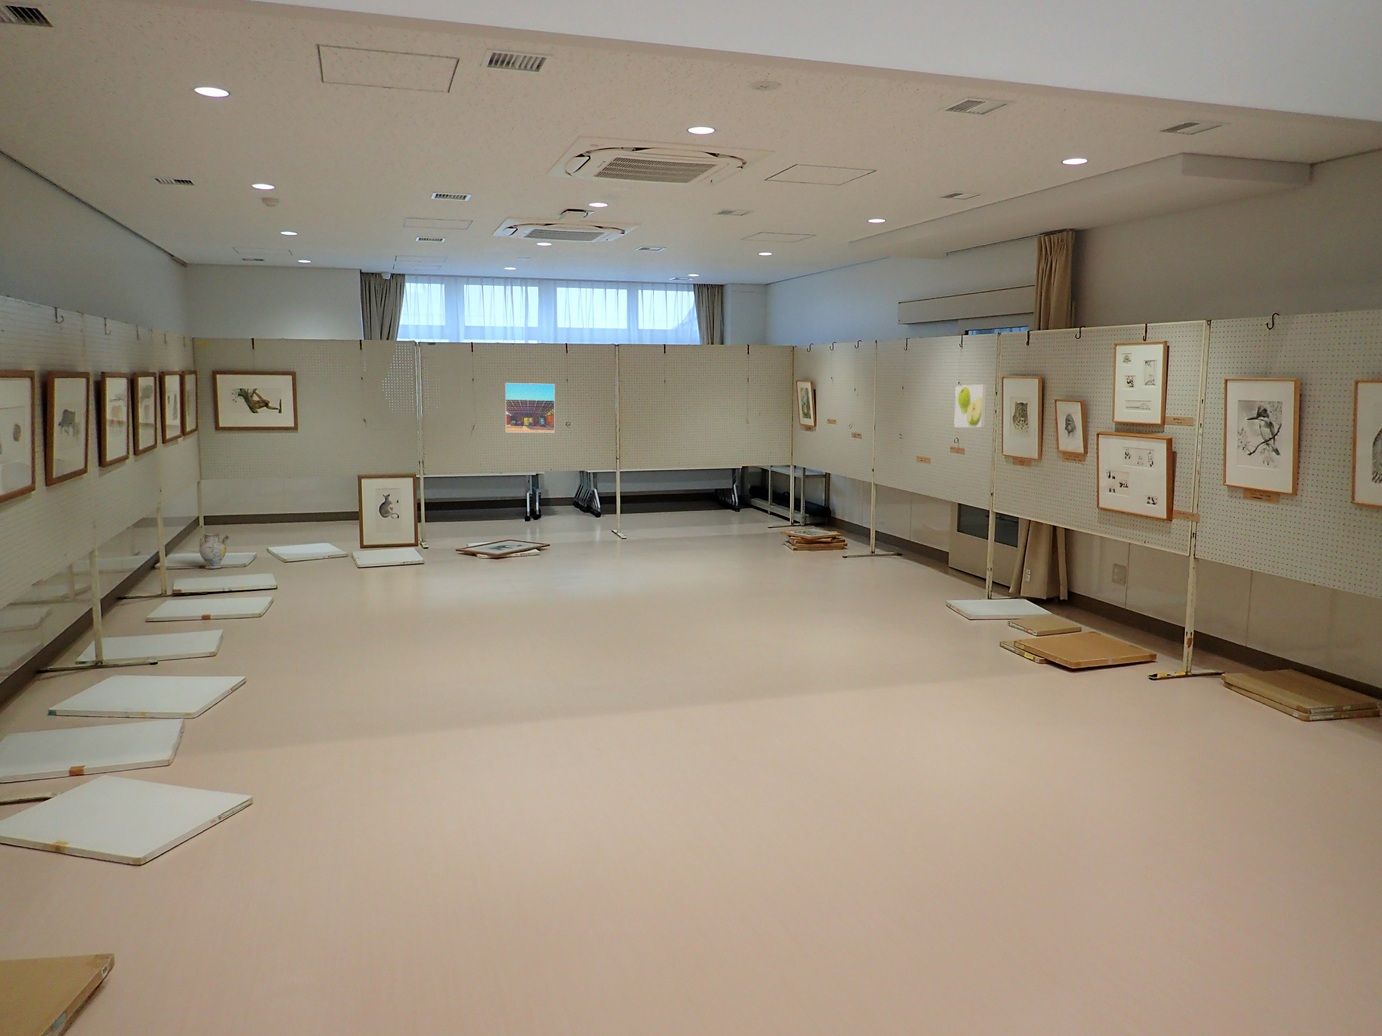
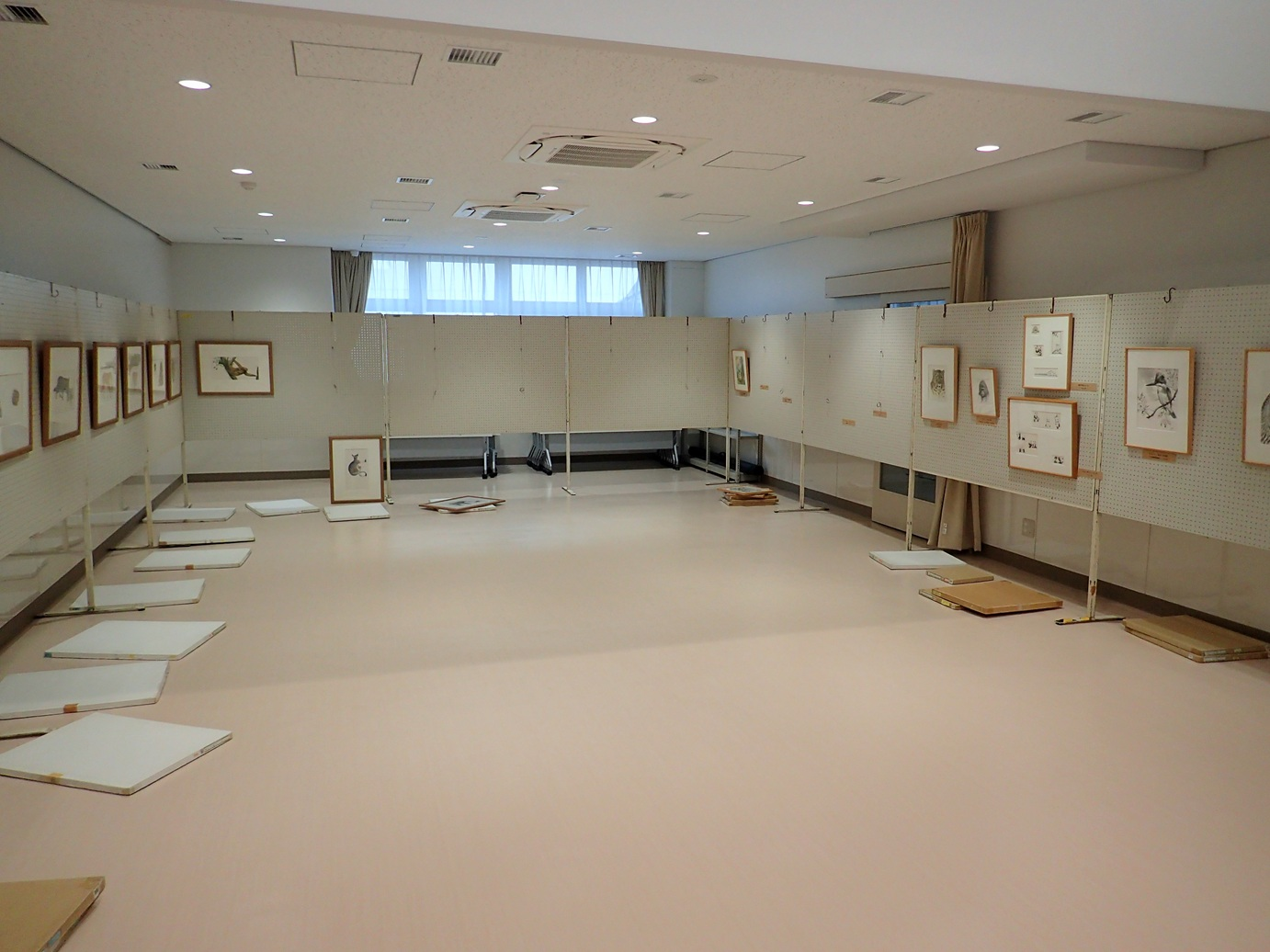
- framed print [504,382,556,434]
- ceramic jug [198,533,230,570]
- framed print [953,383,987,428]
